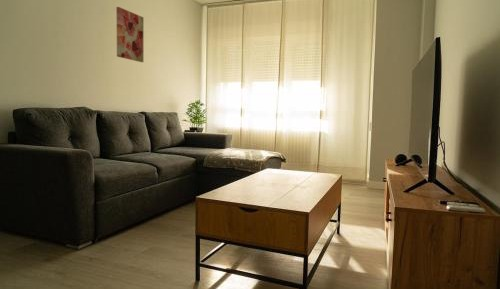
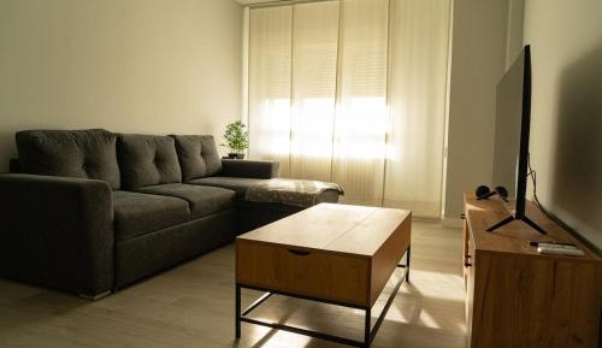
- wall art [115,6,144,63]
